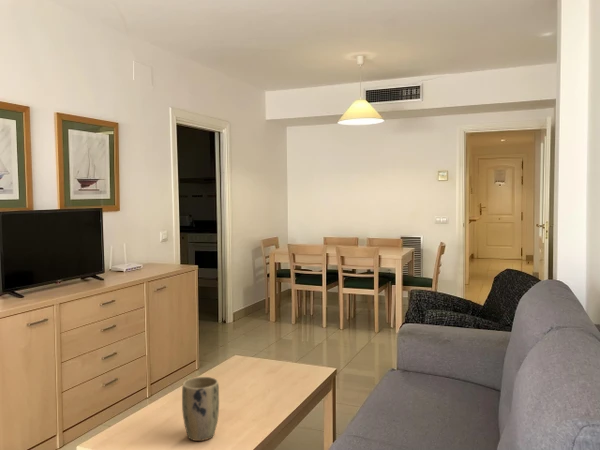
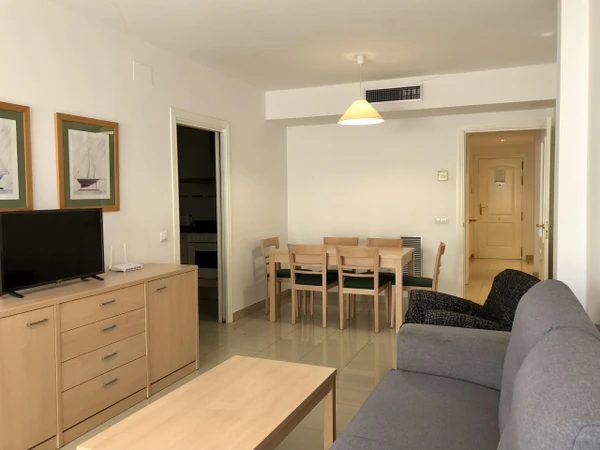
- plant pot [181,376,220,442]
